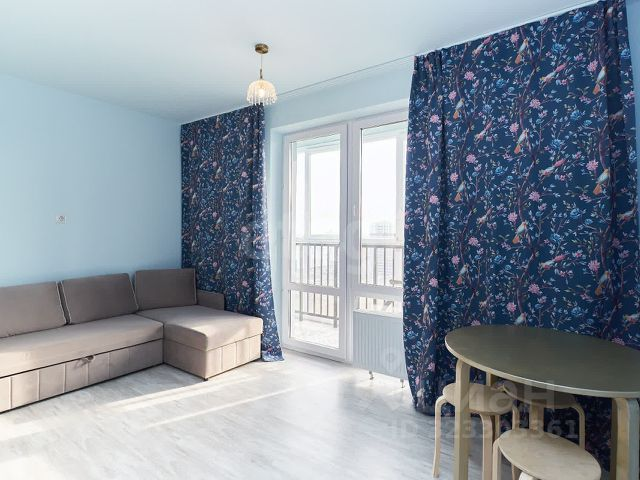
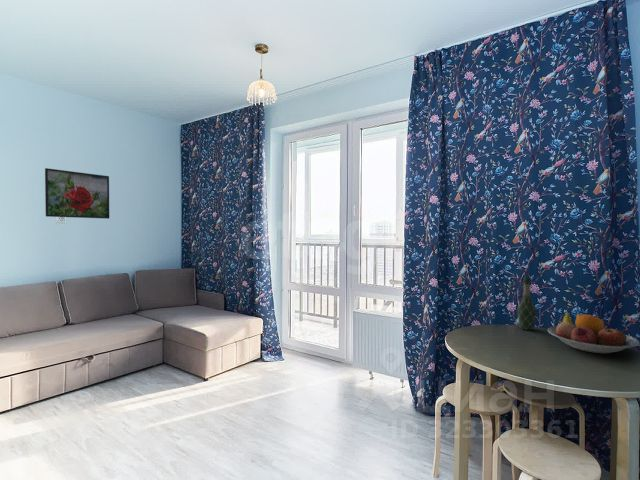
+ fruit bowl [547,311,640,354]
+ wine bottle [516,276,537,331]
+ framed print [44,167,110,220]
